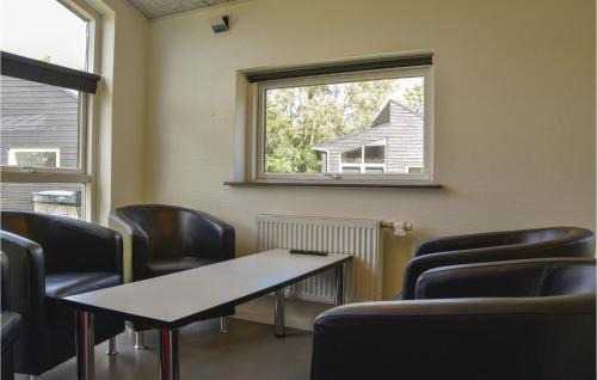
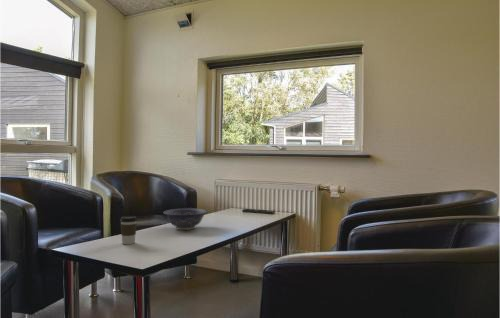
+ decorative bowl [162,207,209,231]
+ coffee cup [119,215,138,245]
